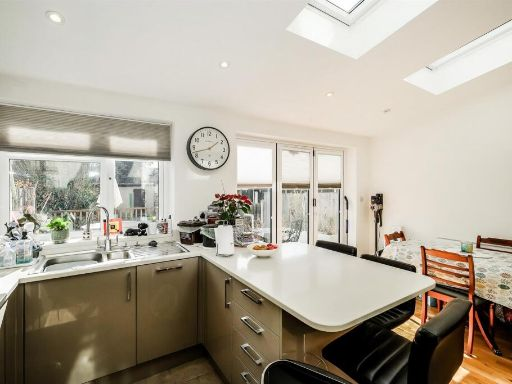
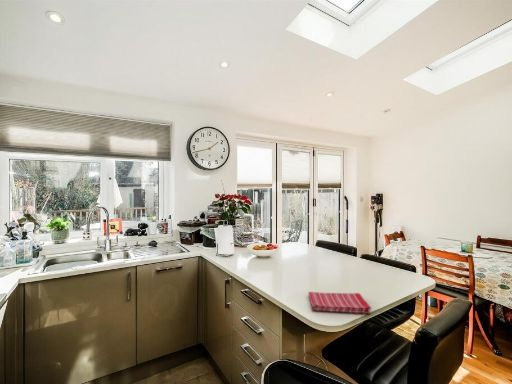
+ dish towel [307,291,372,315]
